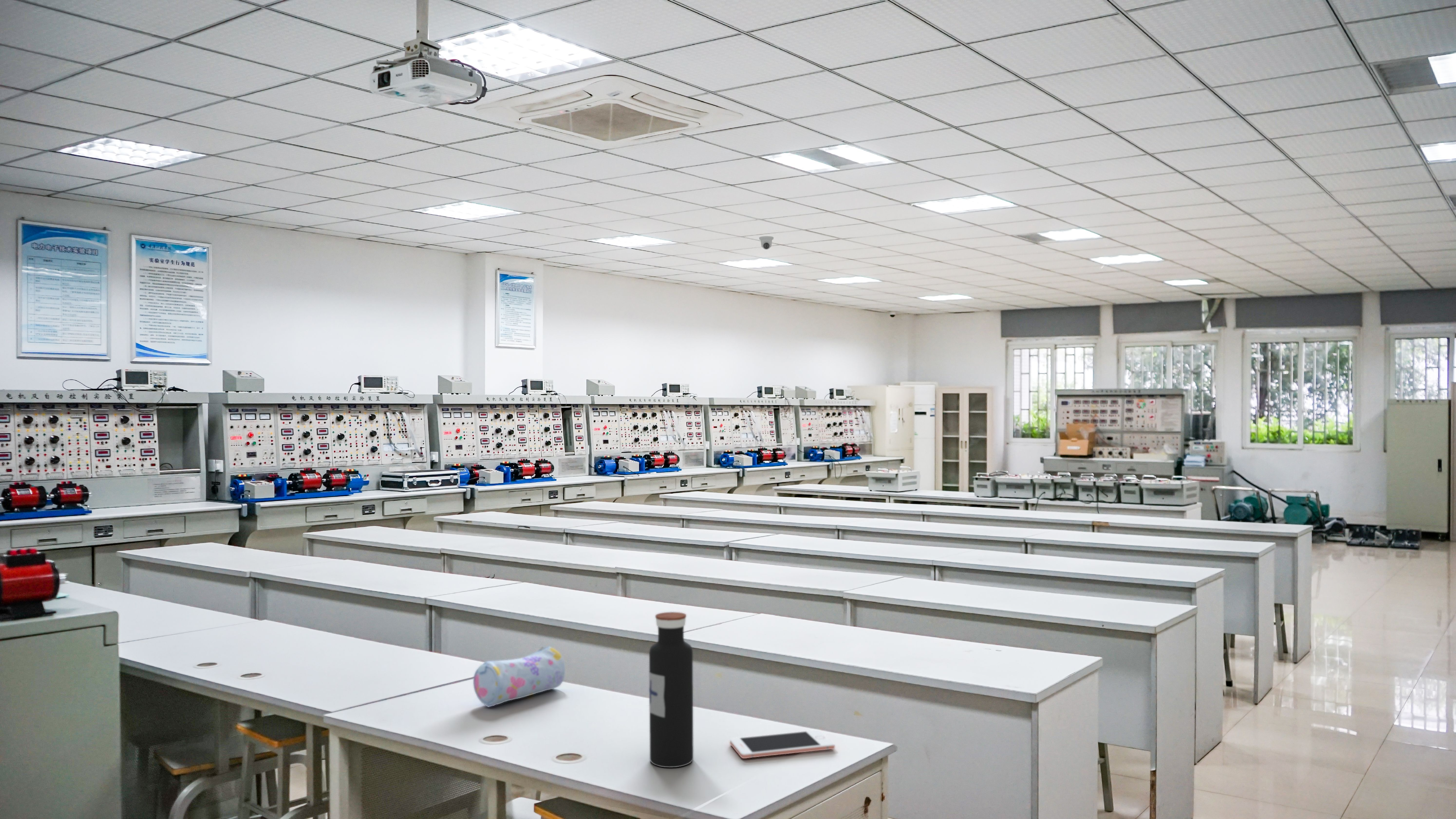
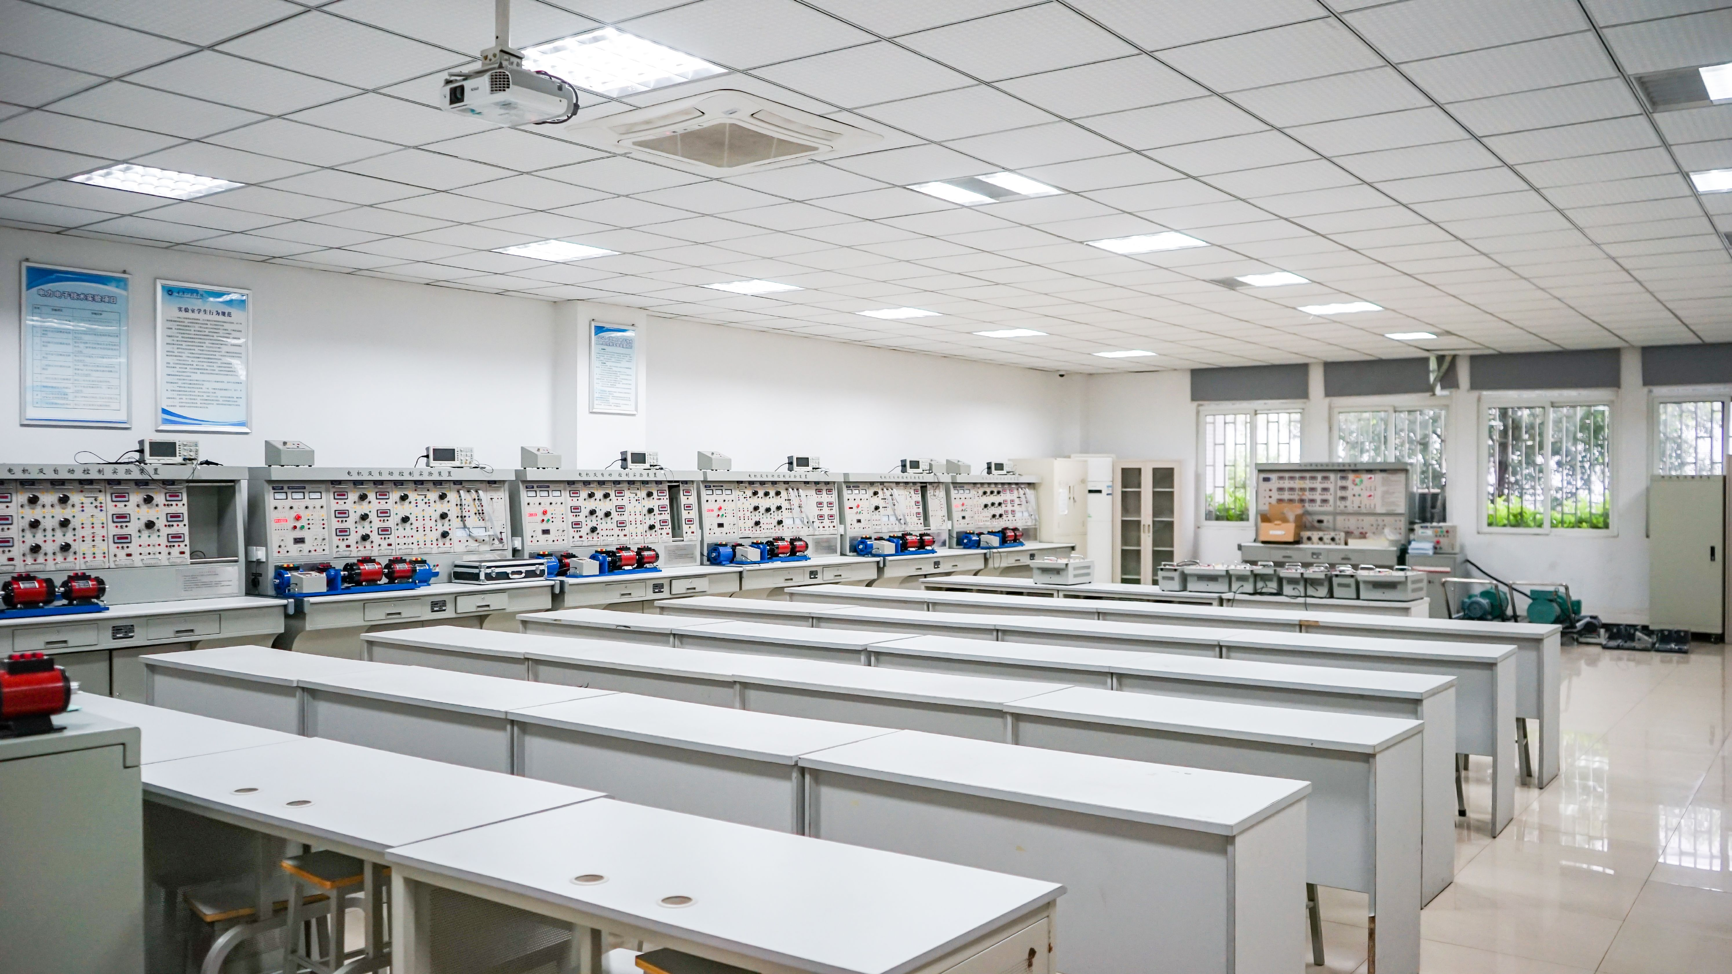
- security camera [759,236,774,250]
- cell phone [729,730,835,759]
- water bottle [649,611,694,768]
- pencil case [473,646,565,707]
